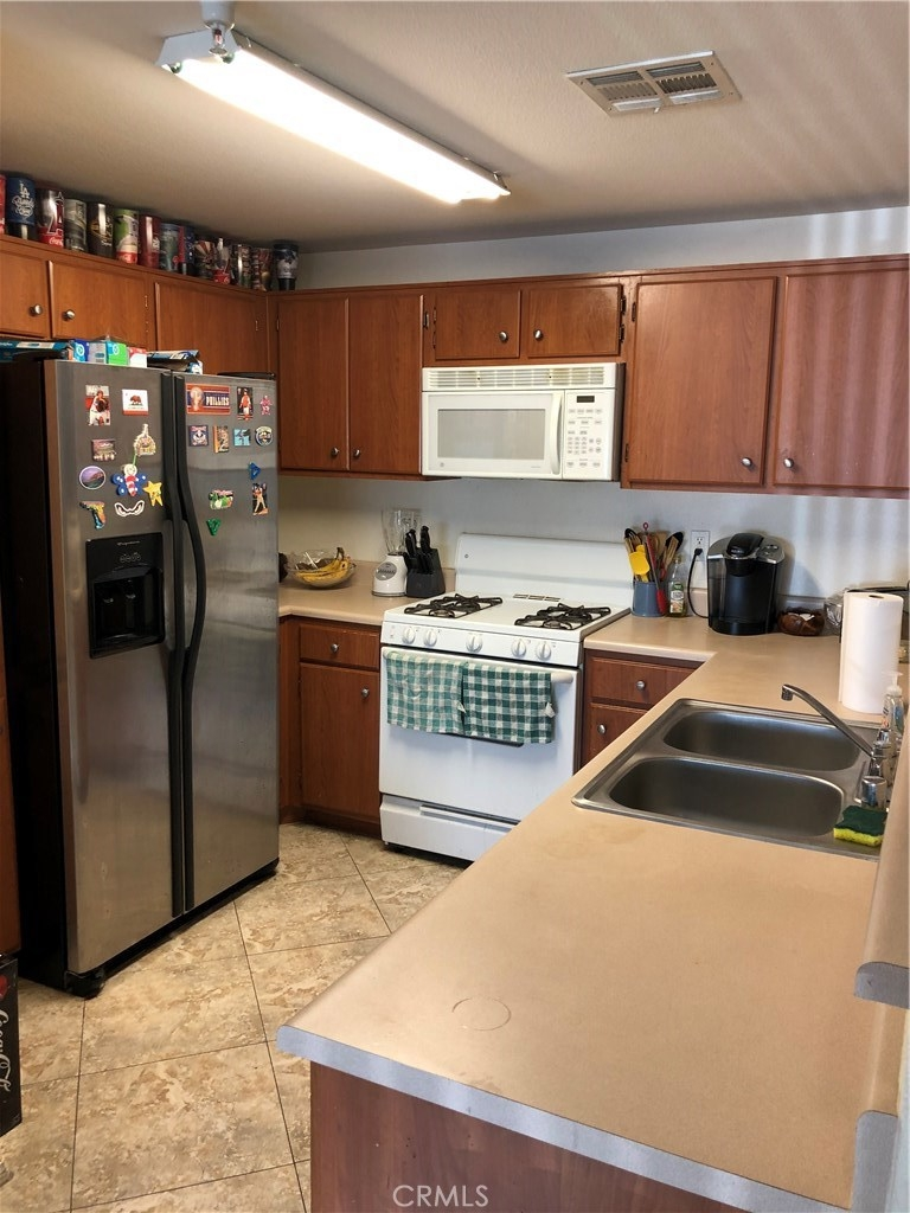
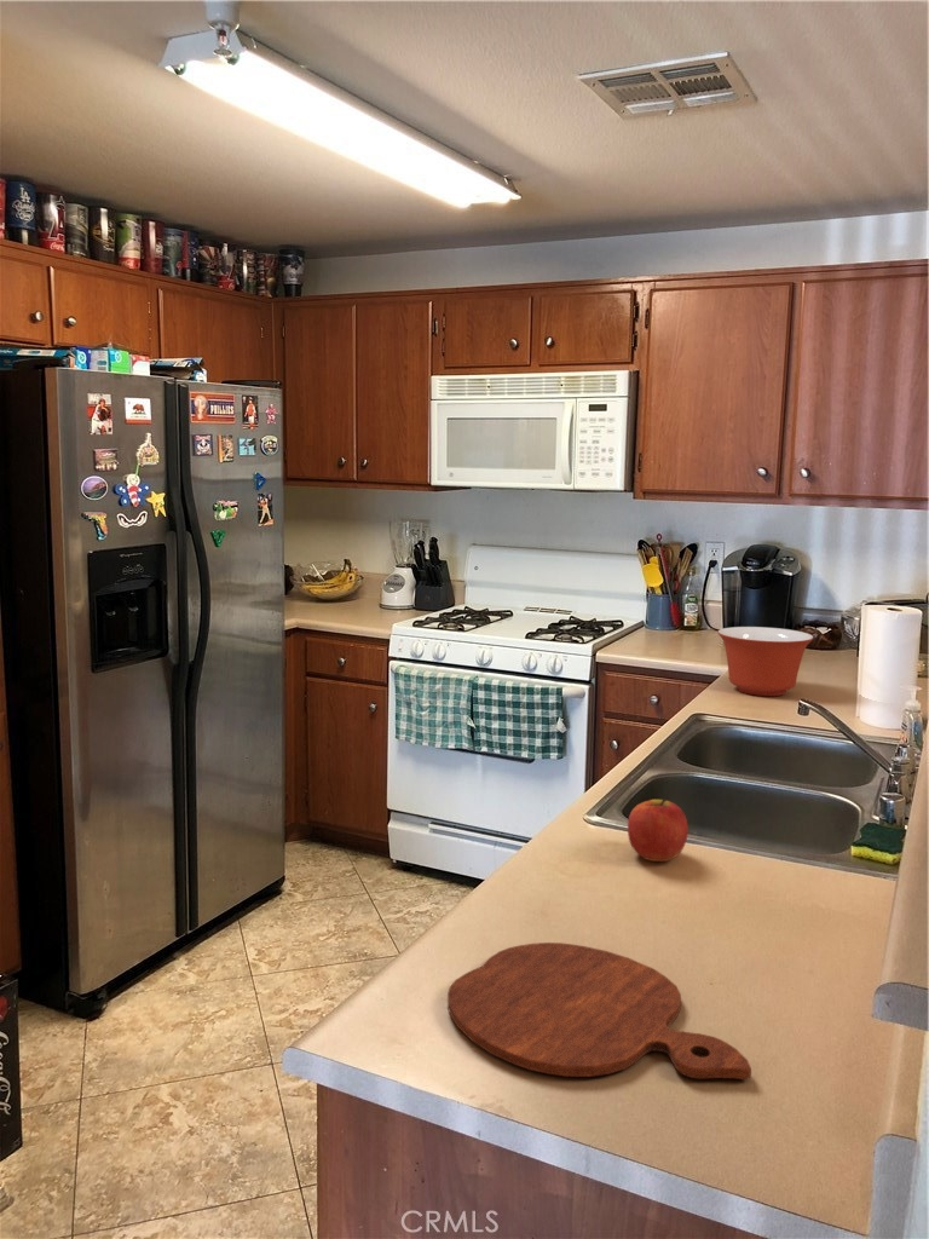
+ cutting board [446,941,752,1080]
+ mixing bowl [716,626,814,697]
+ apple [627,797,689,863]
